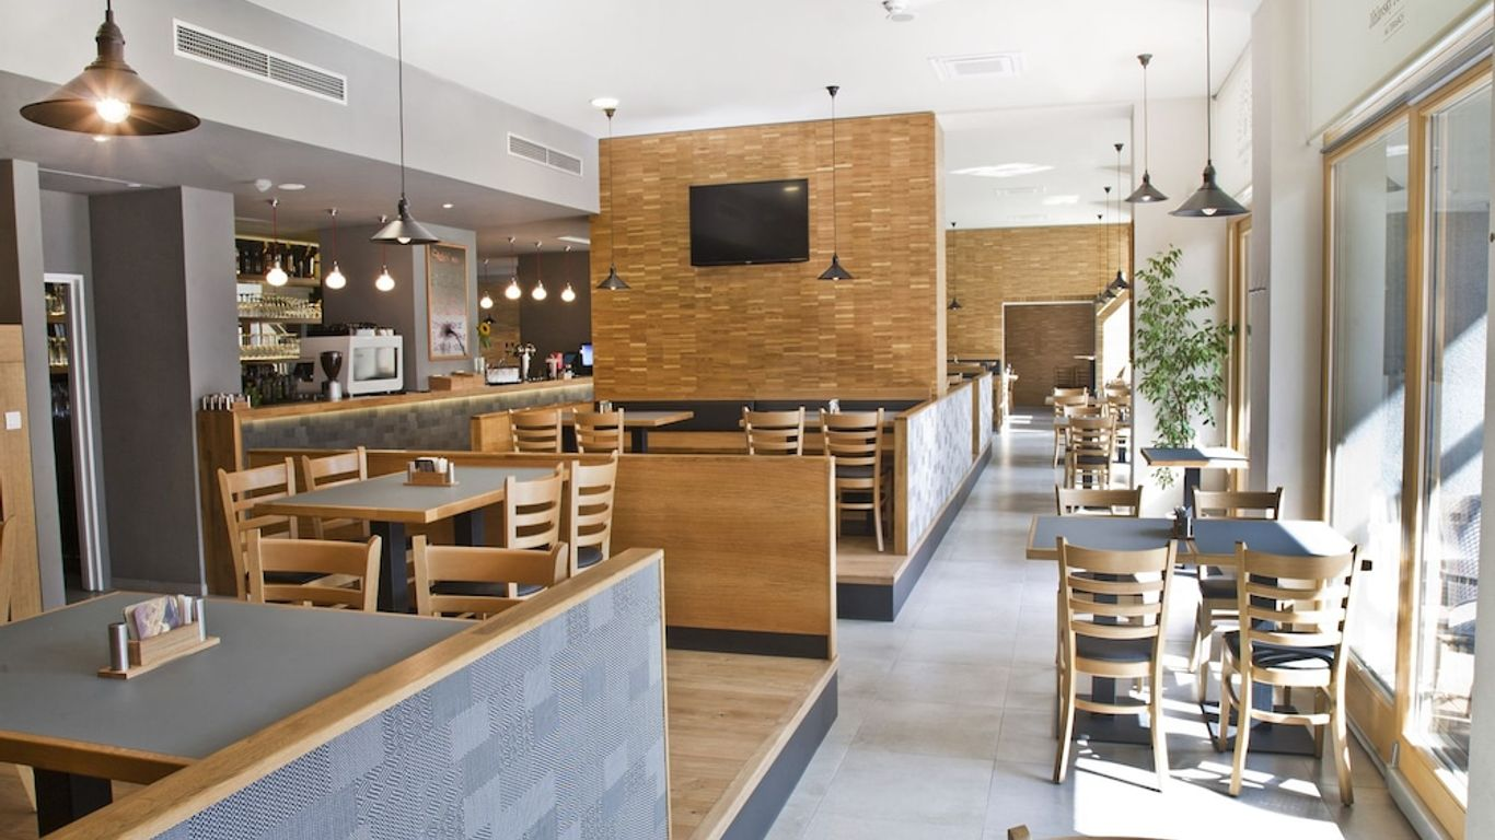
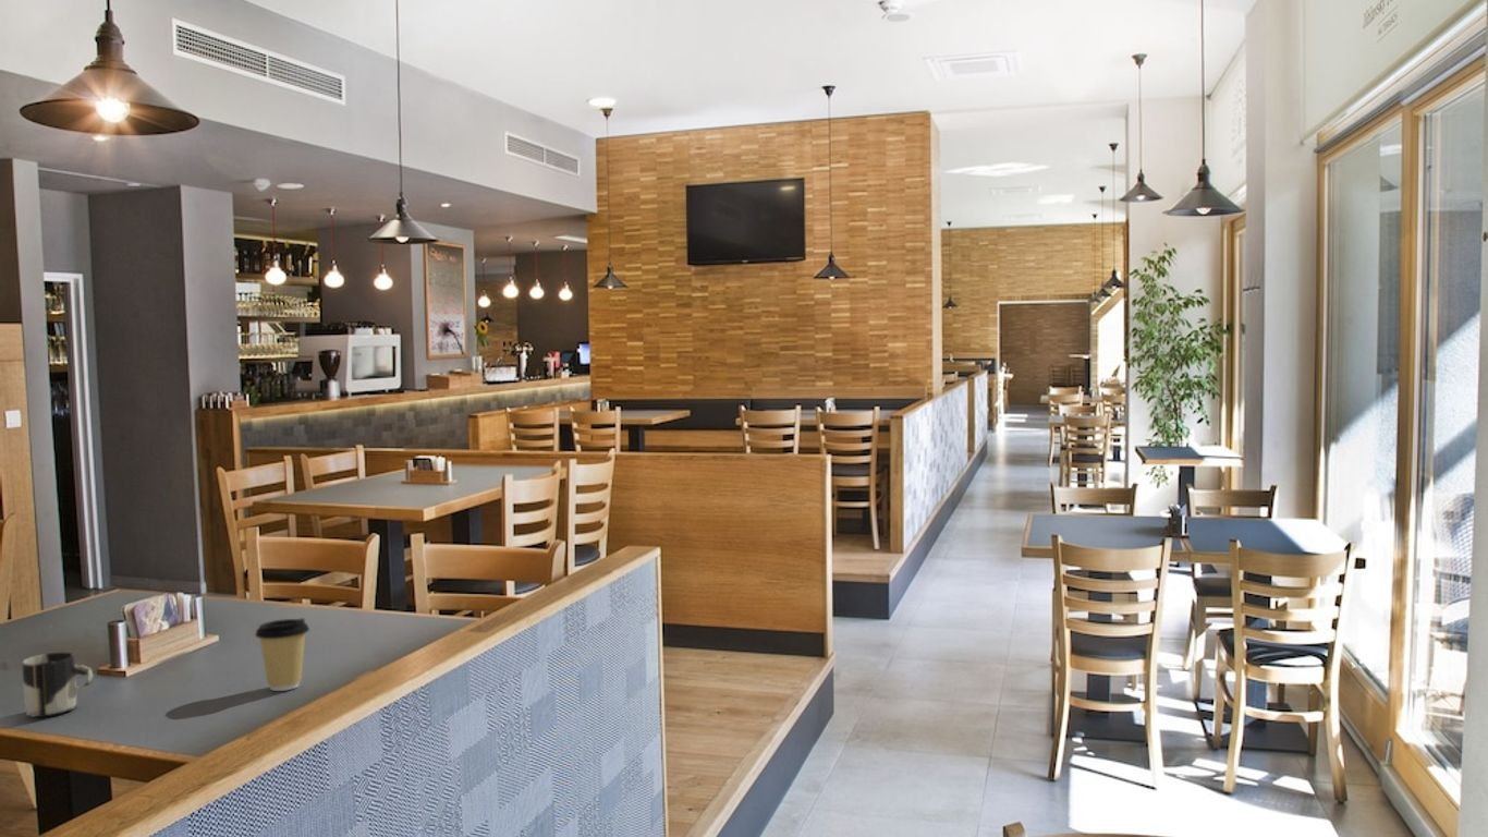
+ cup [22,652,95,718]
+ coffee cup [254,617,310,692]
